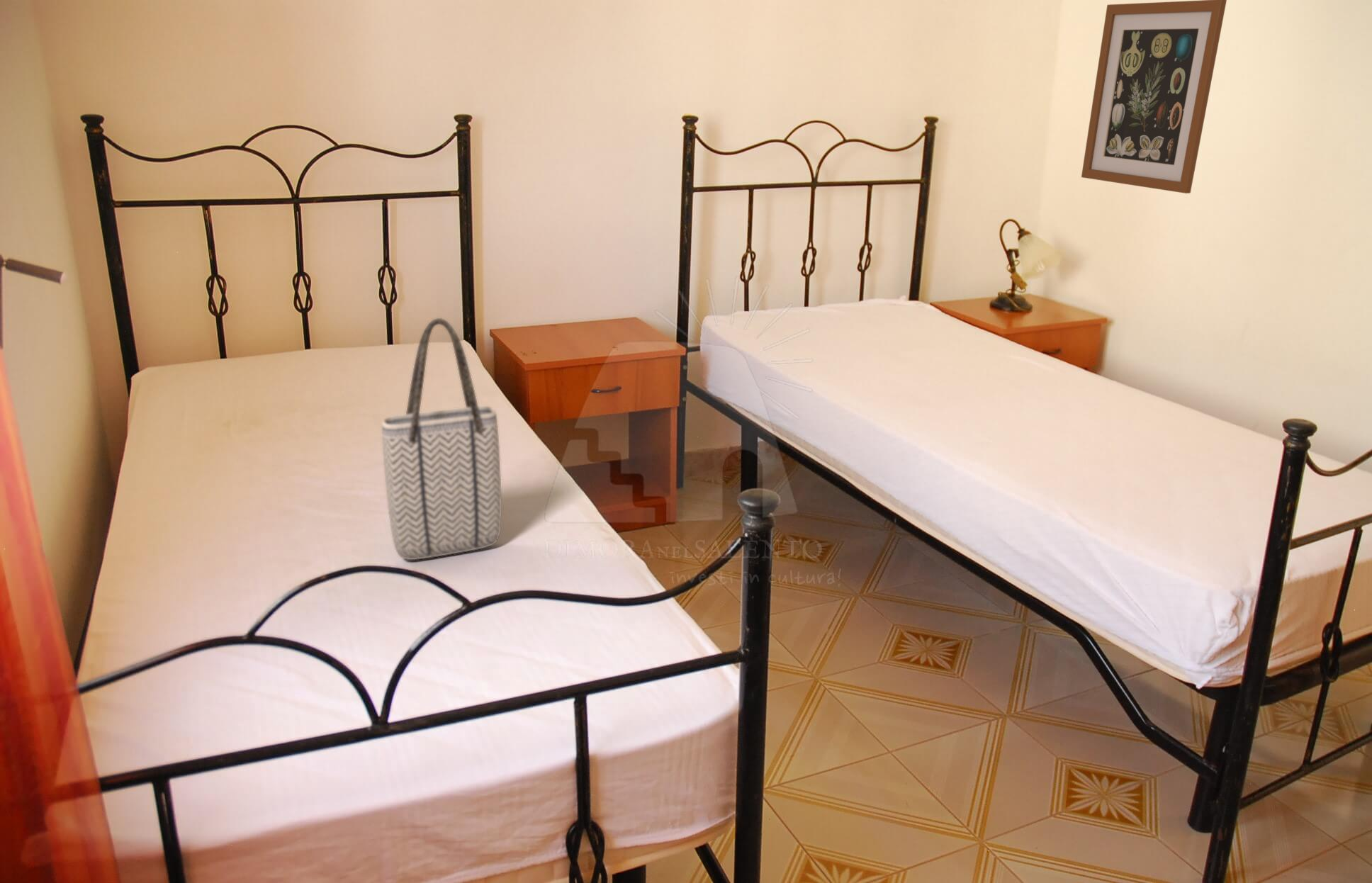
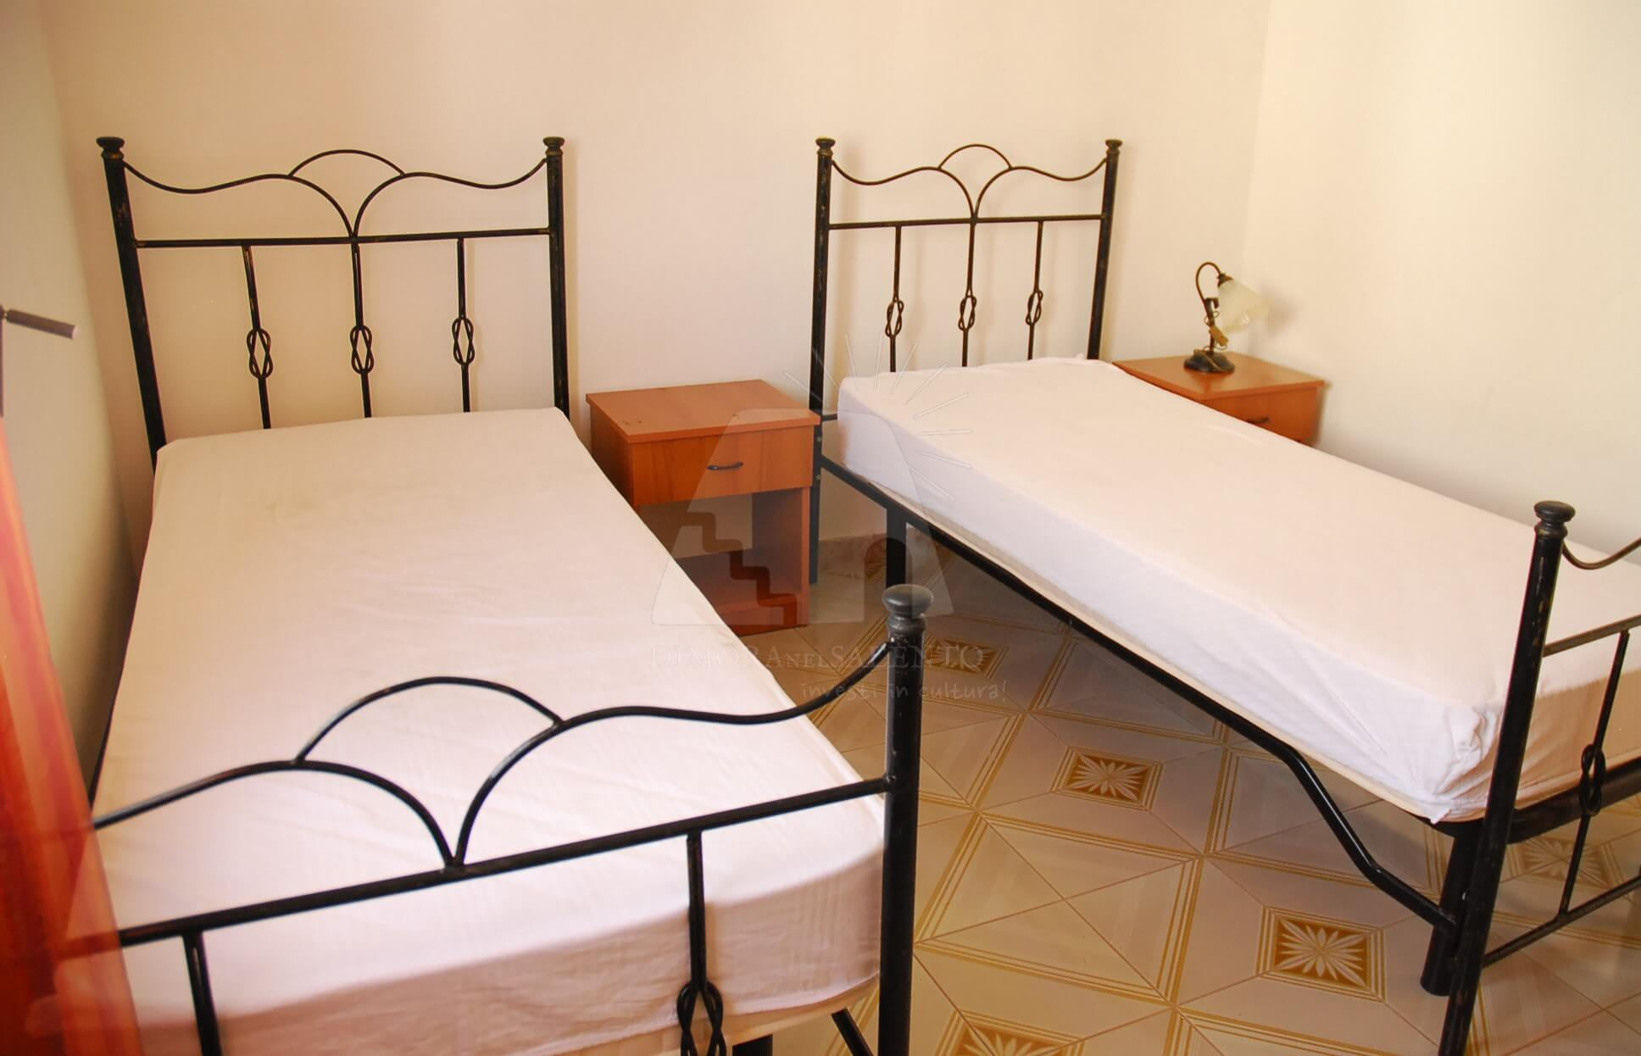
- tote bag [381,317,502,561]
- wall art [1081,0,1227,194]
